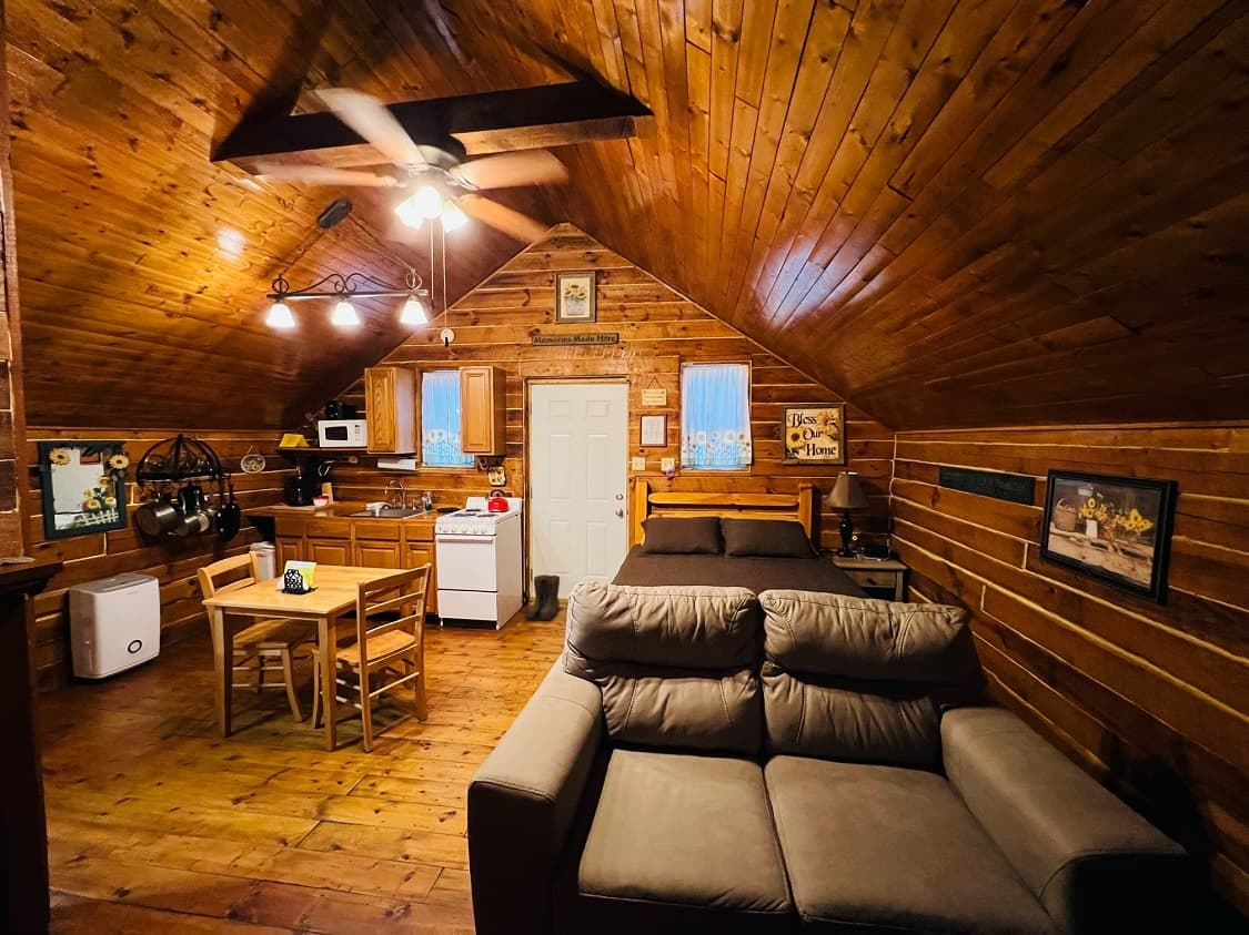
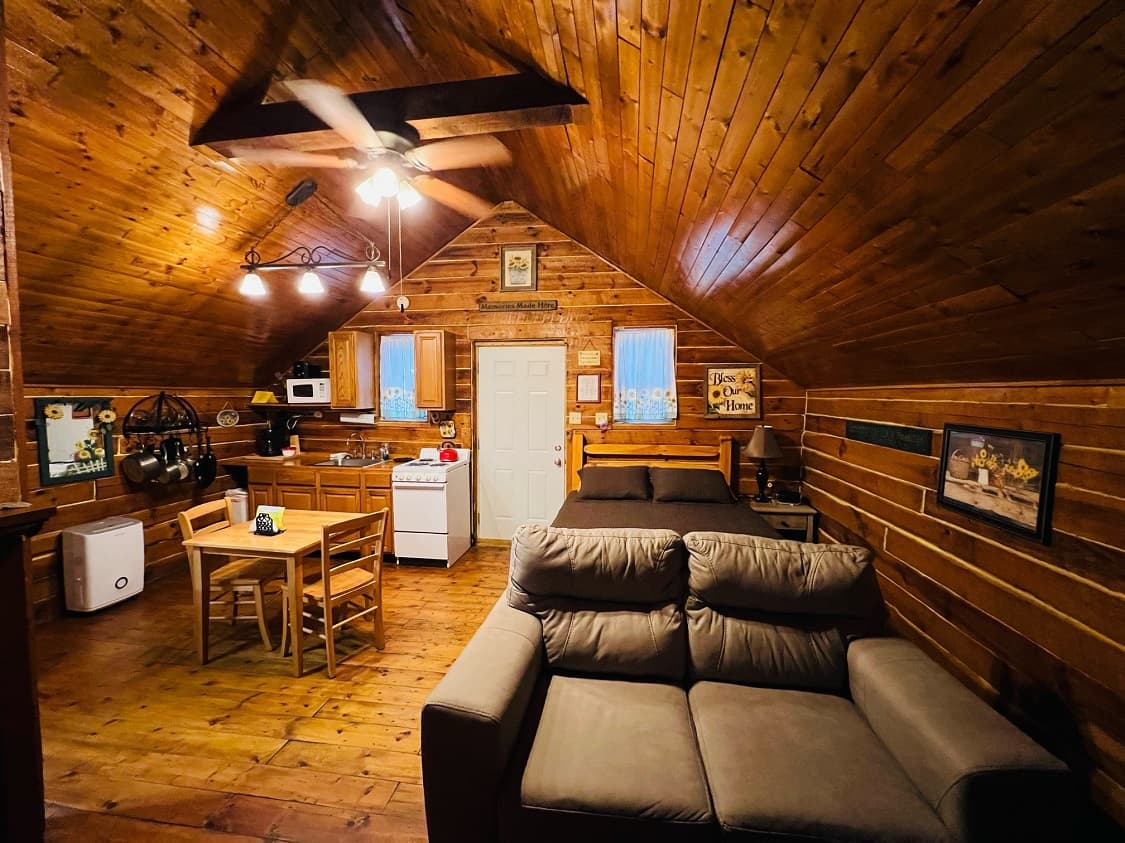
- boots [525,573,561,622]
